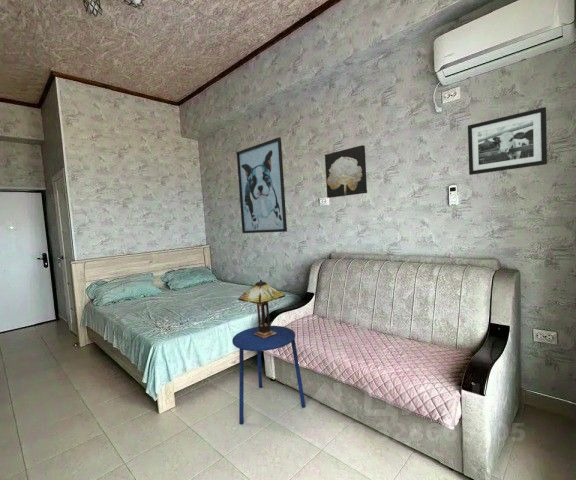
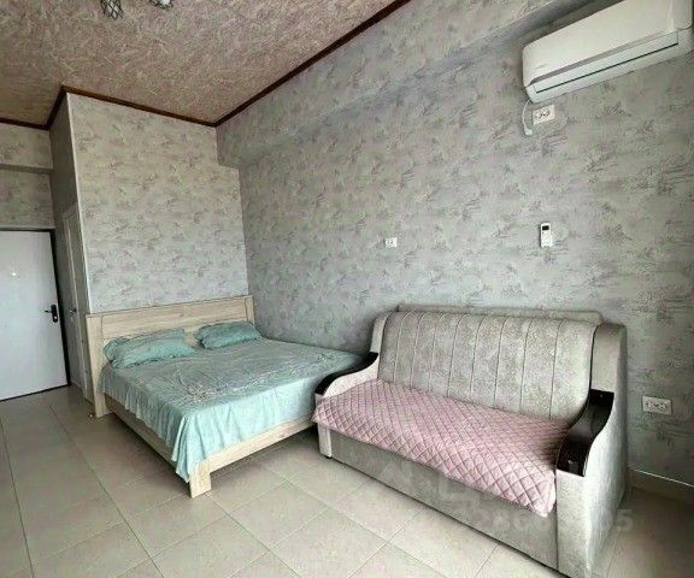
- picture frame [467,106,548,176]
- wall art [324,144,368,199]
- wall art [236,136,288,234]
- table lamp [237,279,286,338]
- side table [231,325,306,425]
